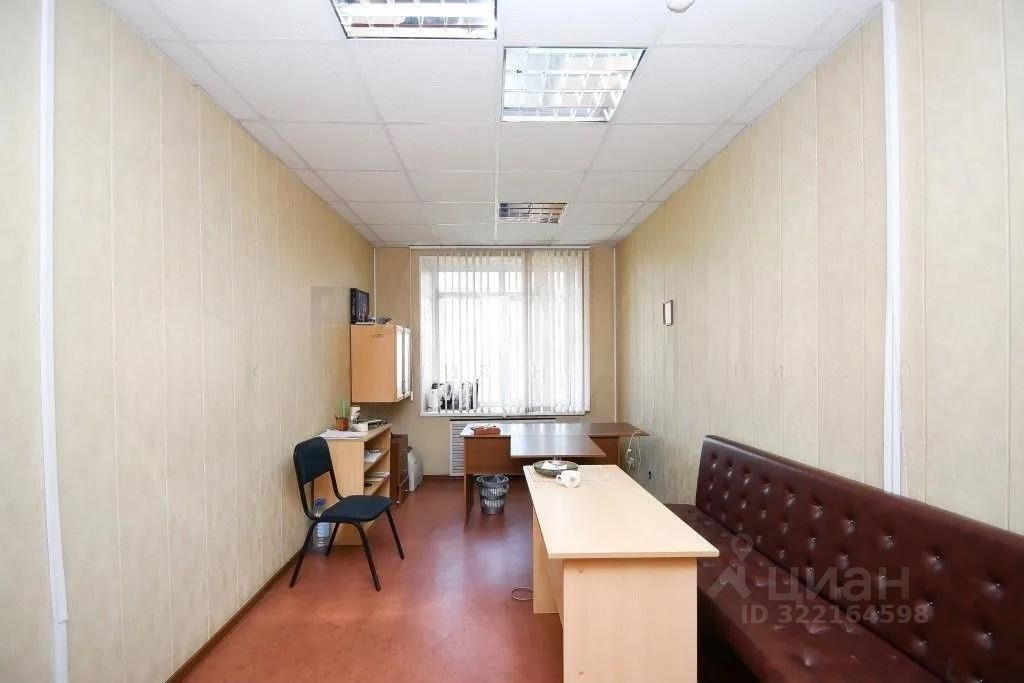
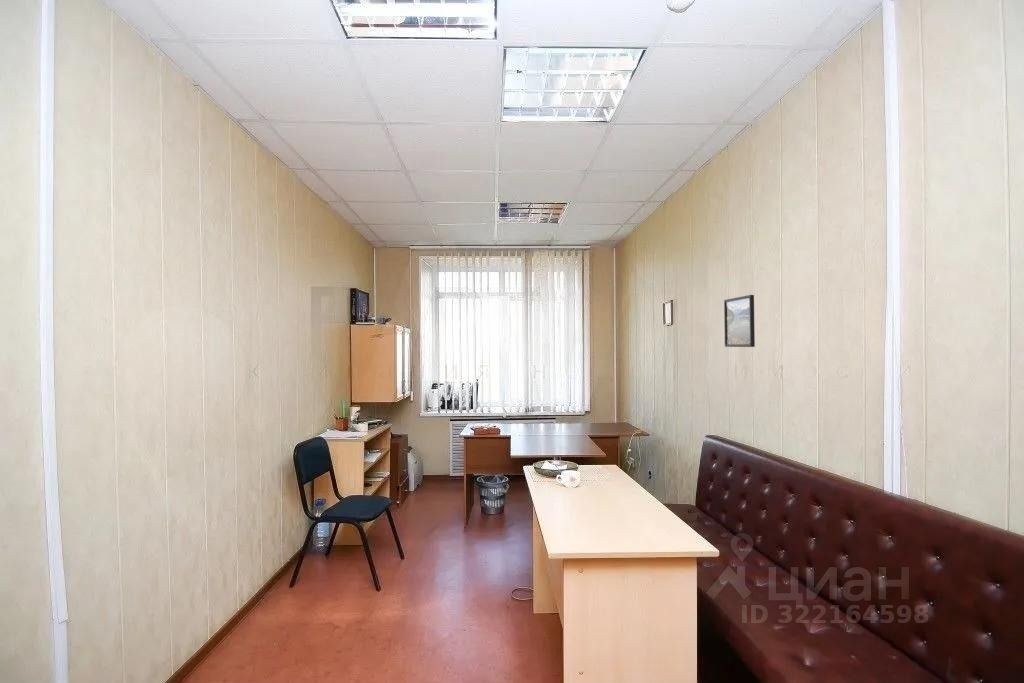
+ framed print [723,294,756,348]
